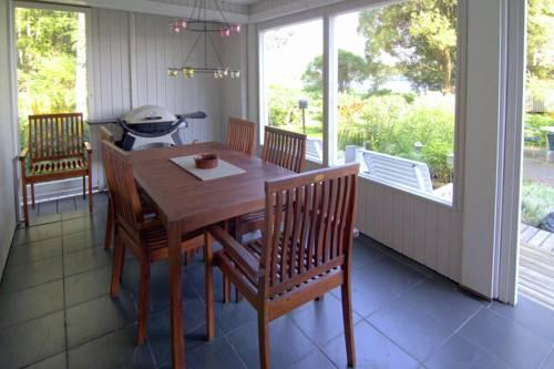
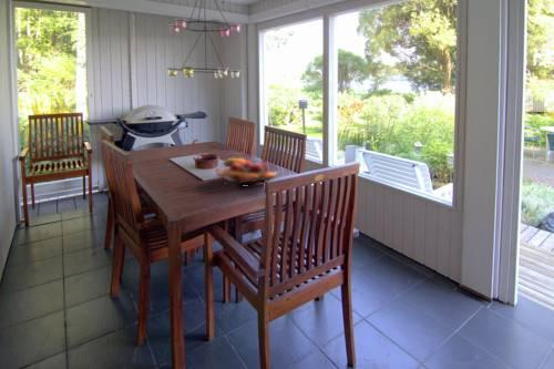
+ fruit basket [213,157,278,186]
